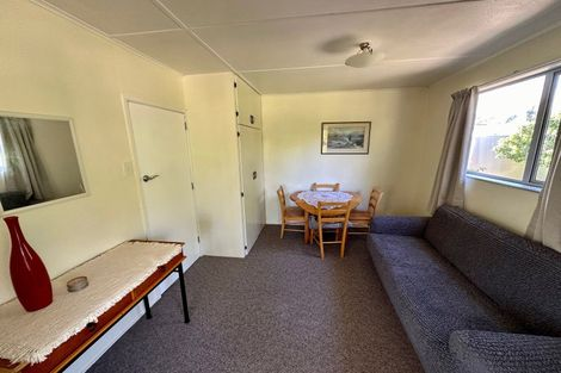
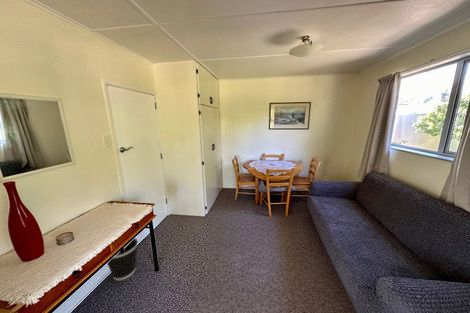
+ wastebasket [106,237,139,281]
